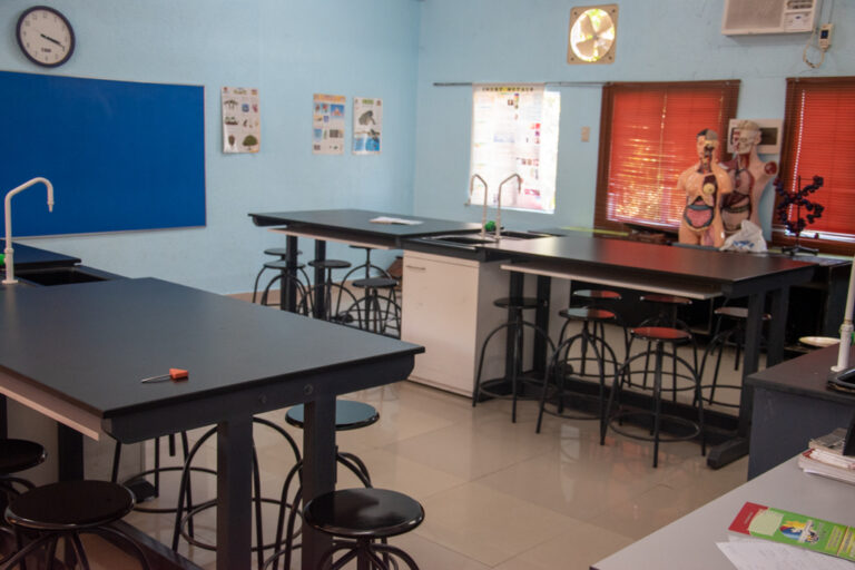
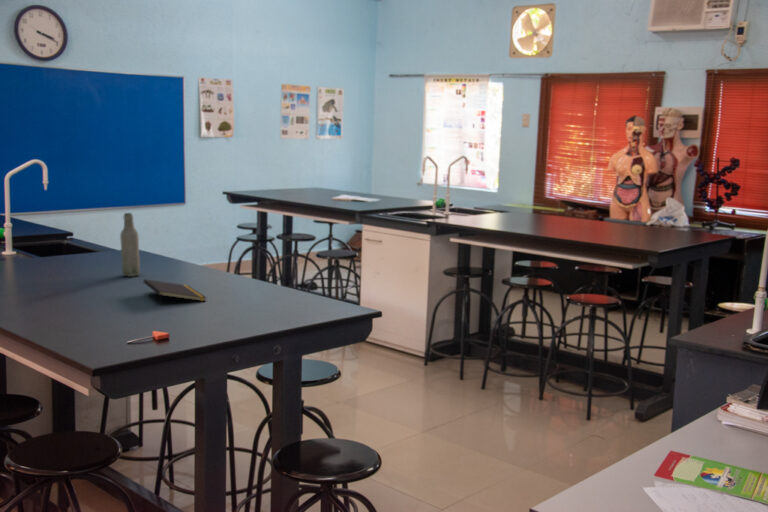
+ notepad [143,278,208,306]
+ bottle [119,212,141,278]
